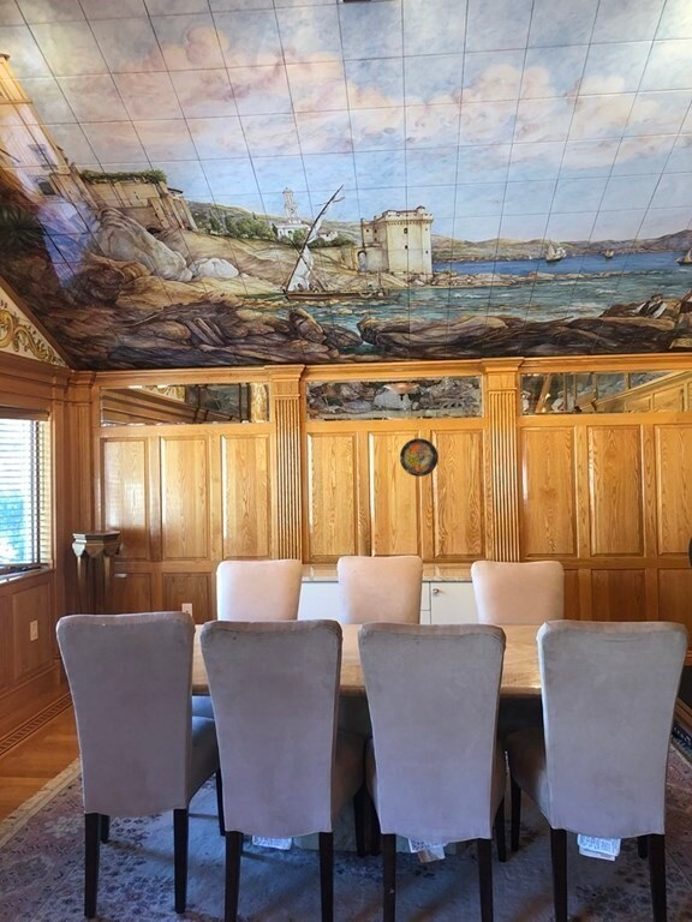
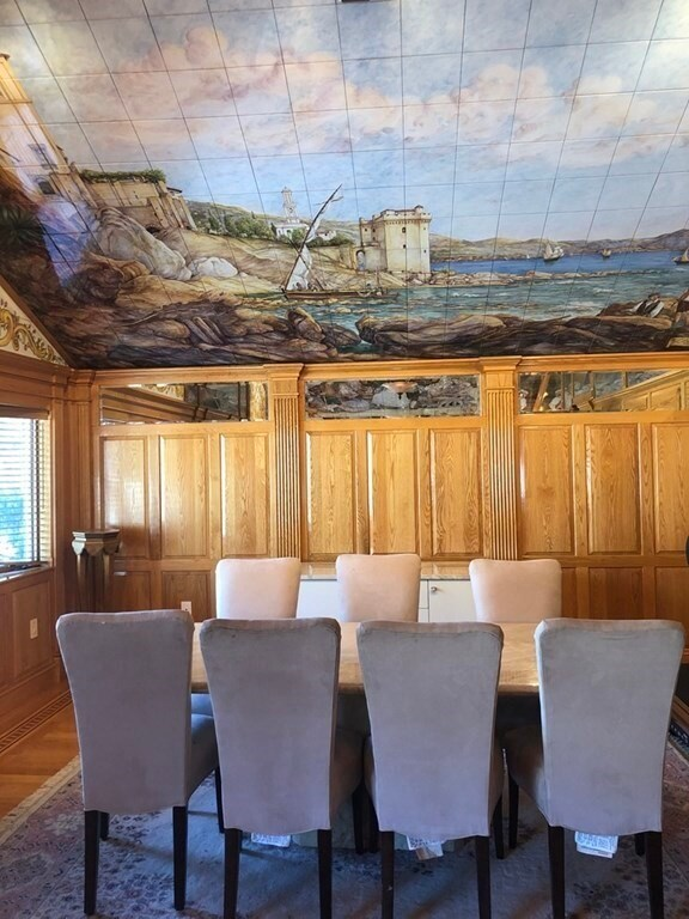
- decorative plate [399,437,440,478]
